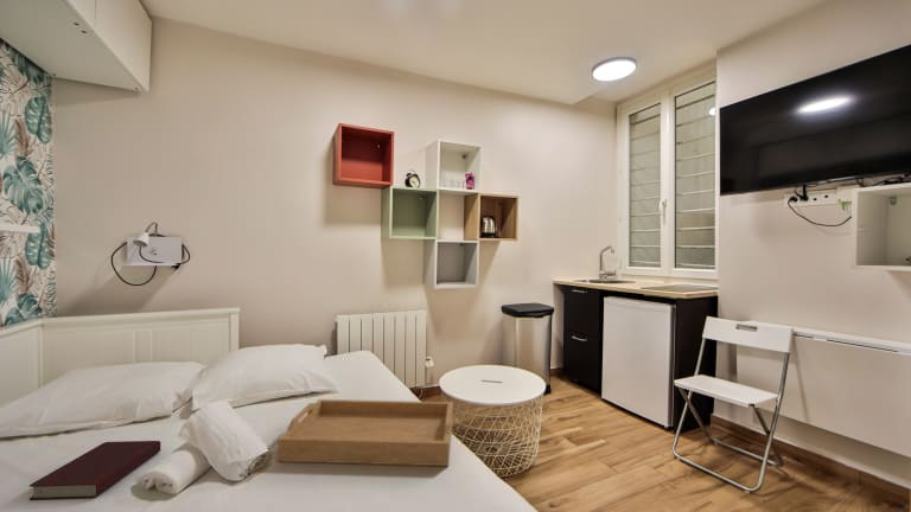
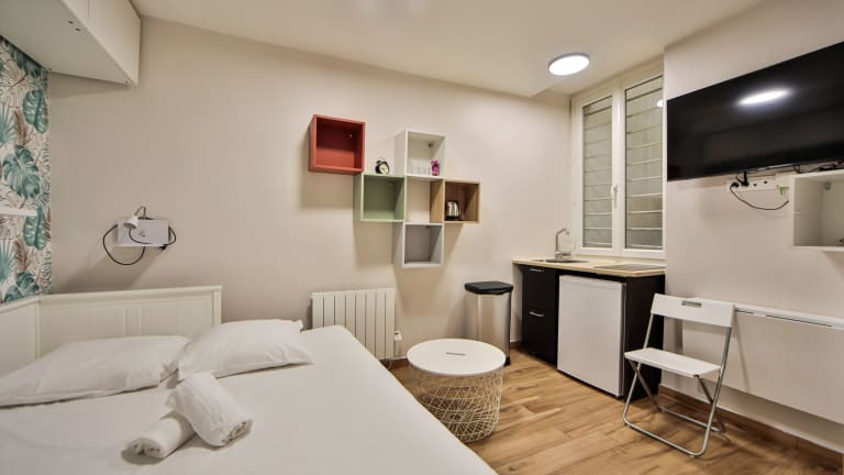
- serving tray [276,398,454,467]
- book [28,440,161,501]
